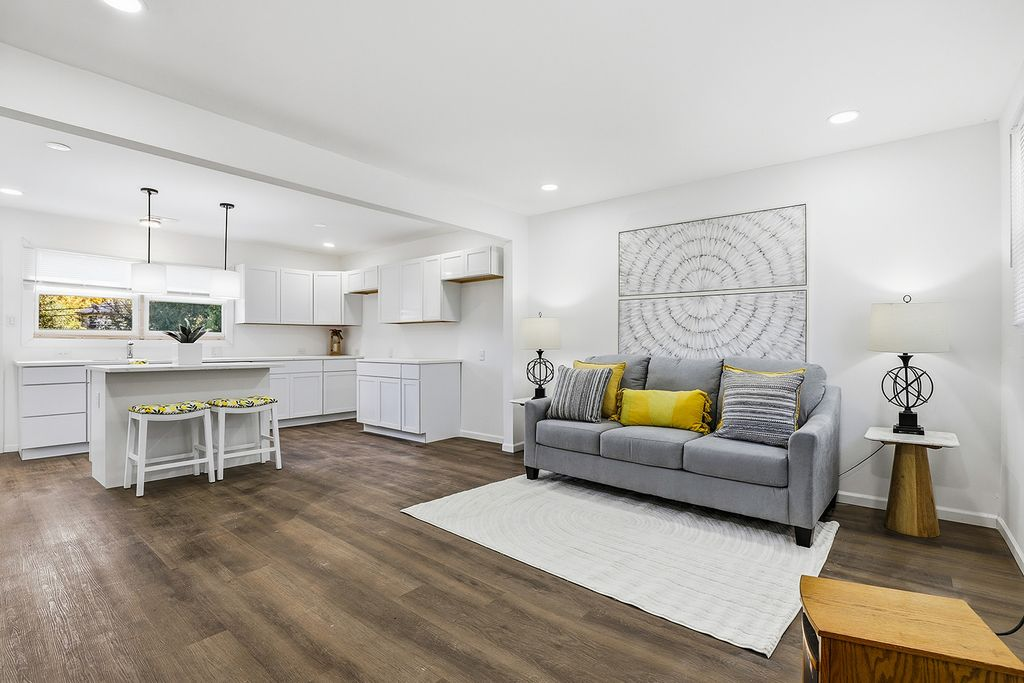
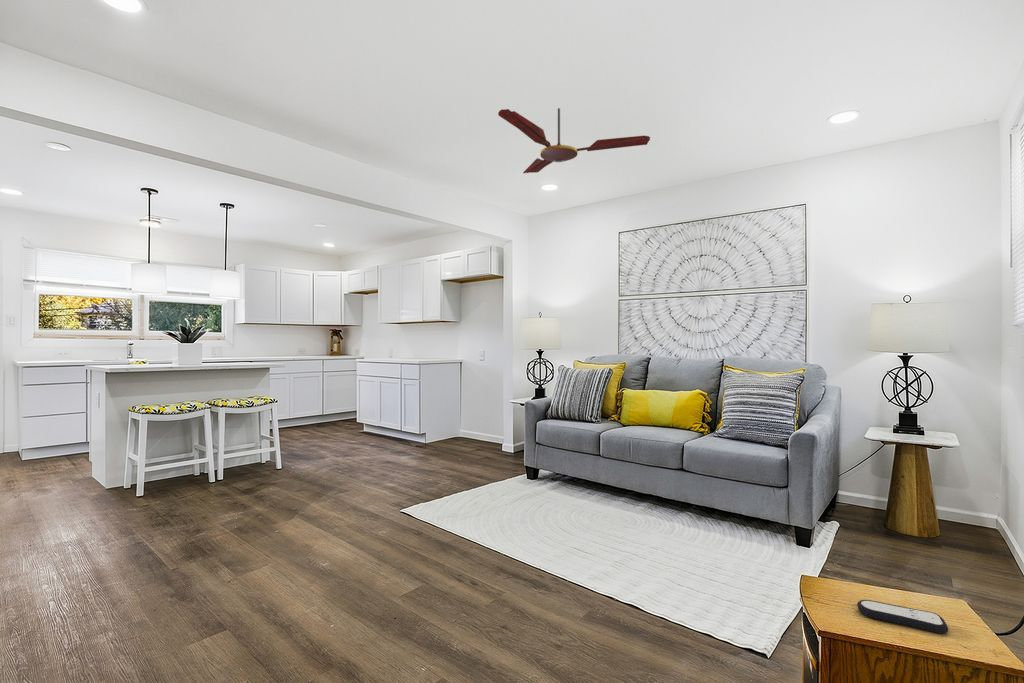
+ ceiling fan [497,107,651,174]
+ remote control [856,599,949,635]
